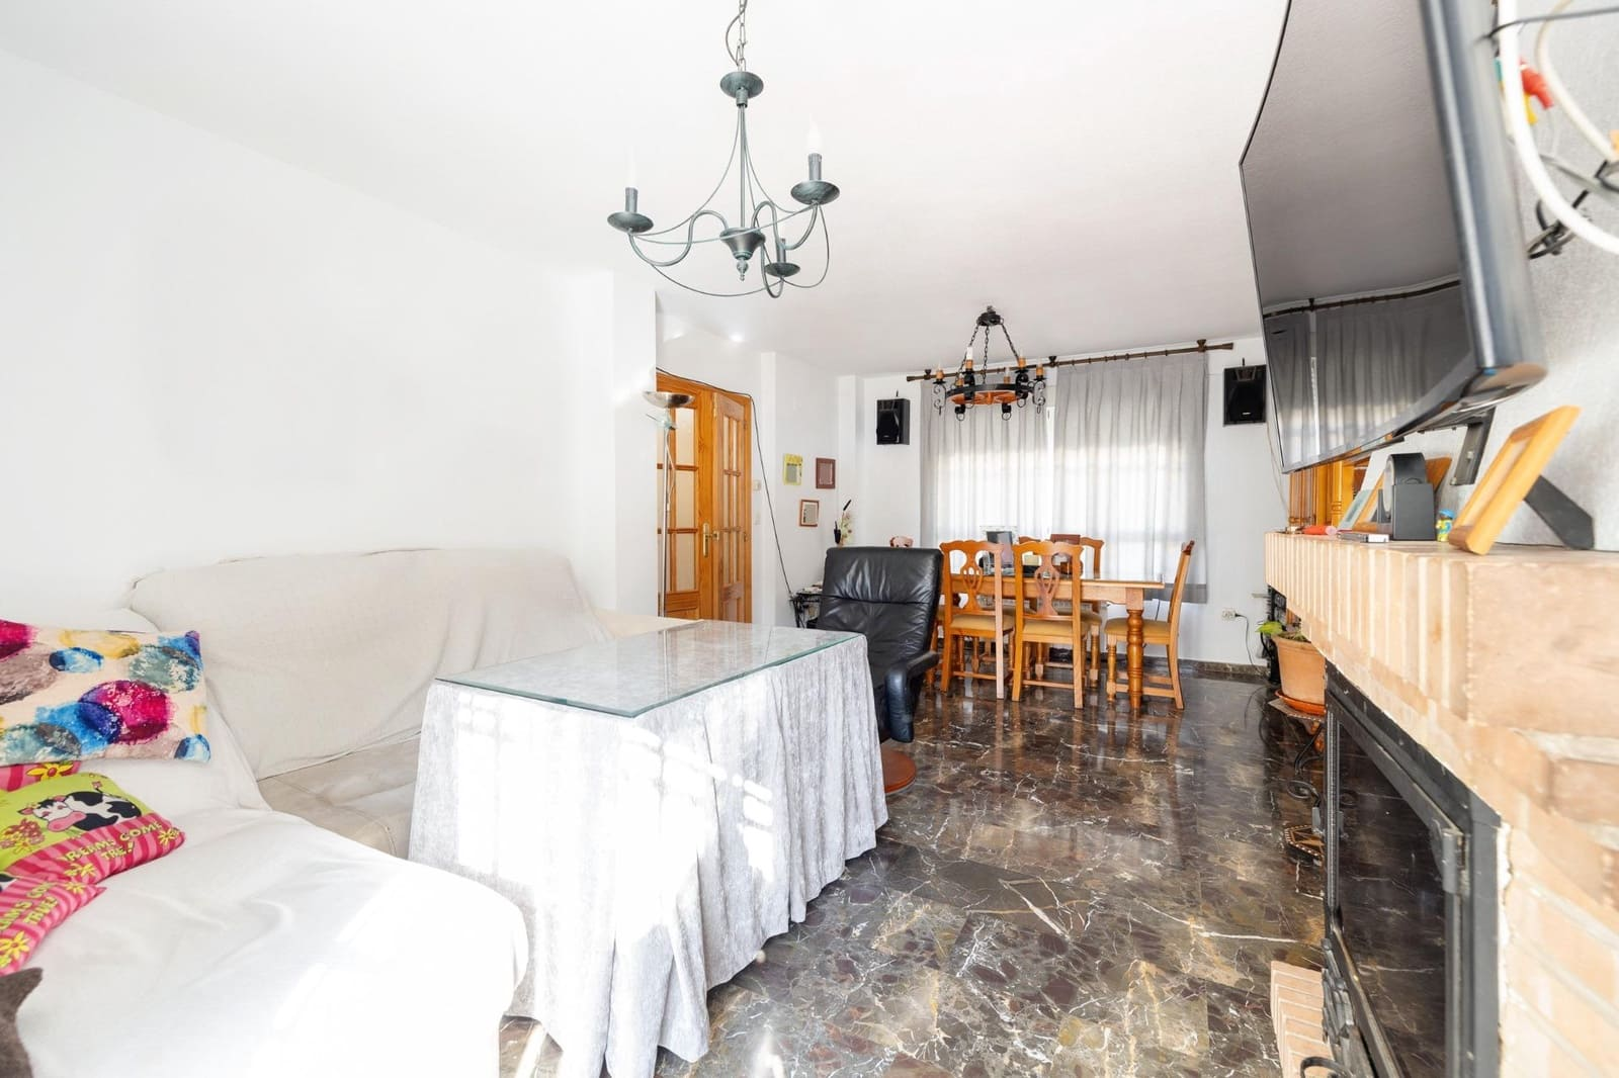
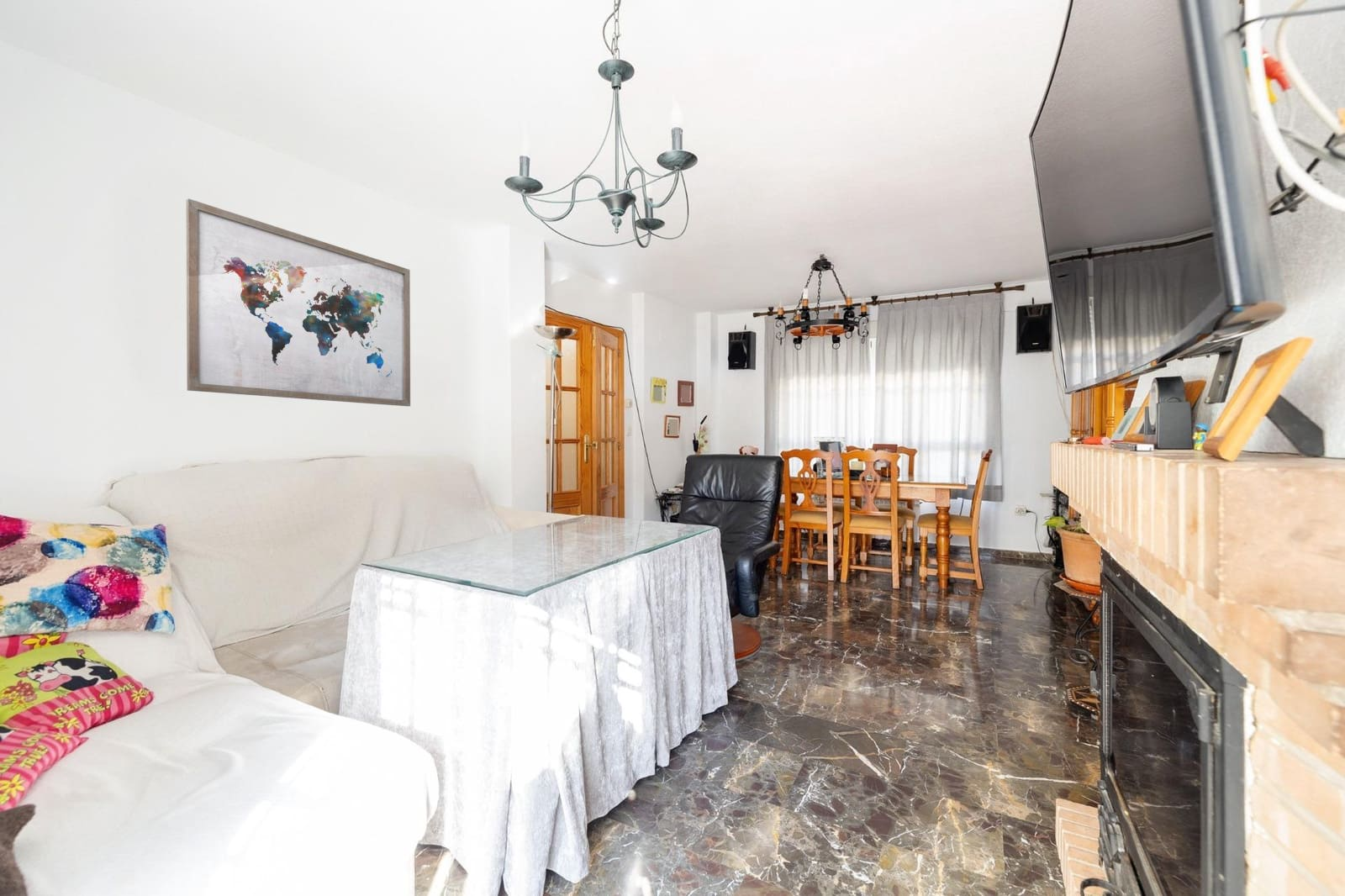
+ wall art [185,198,411,407]
